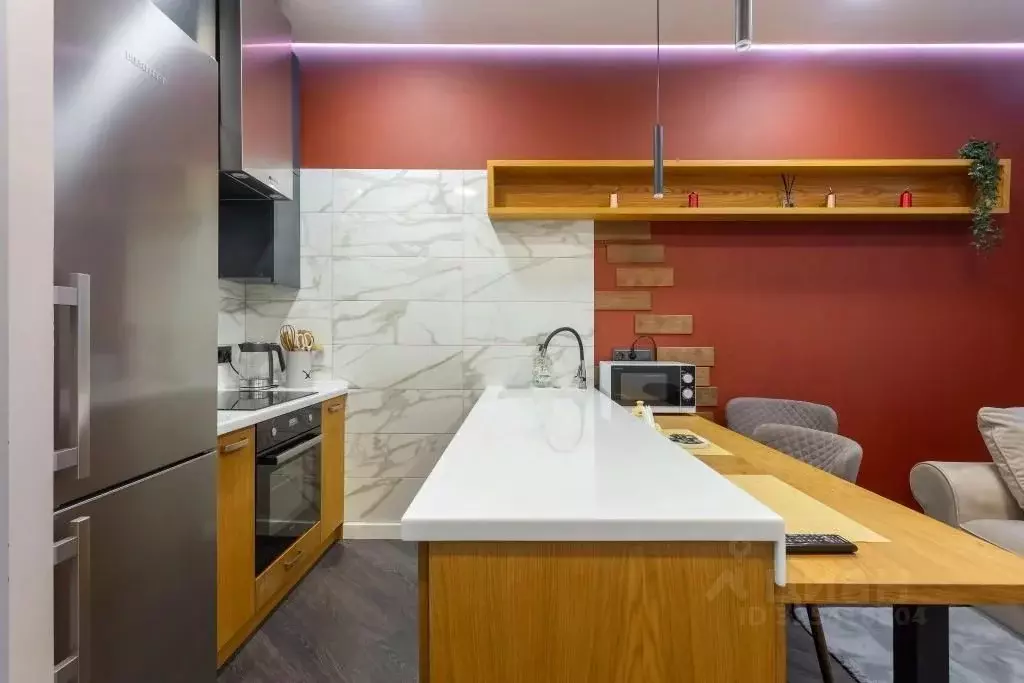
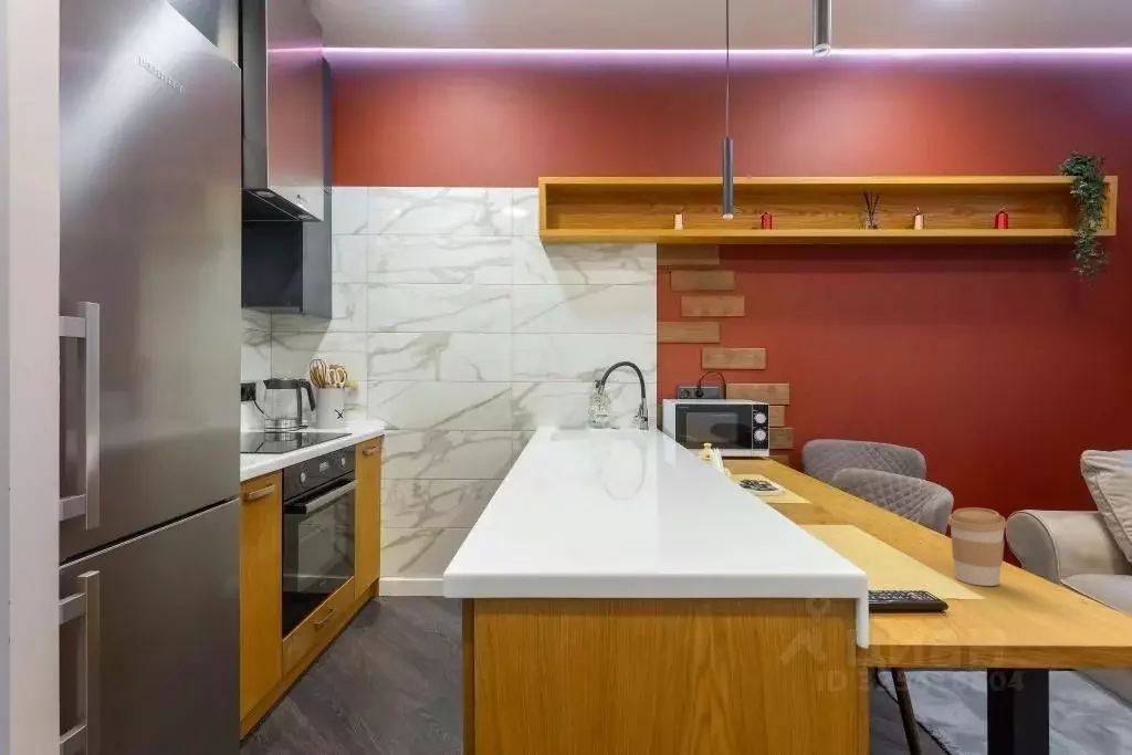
+ coffee cup [946,506,1008,587]
